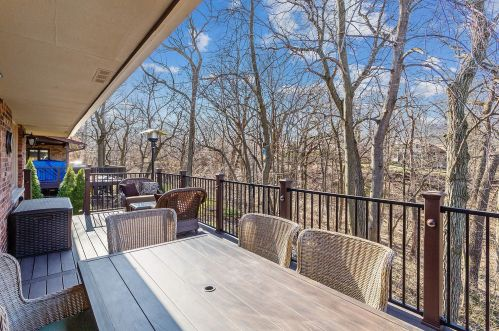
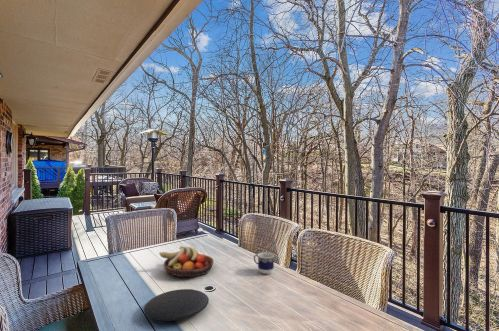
+ cup [253,251,275,275]
+ plate [143,288,210,322]
+ fruit bowl [158,245,215,278]
